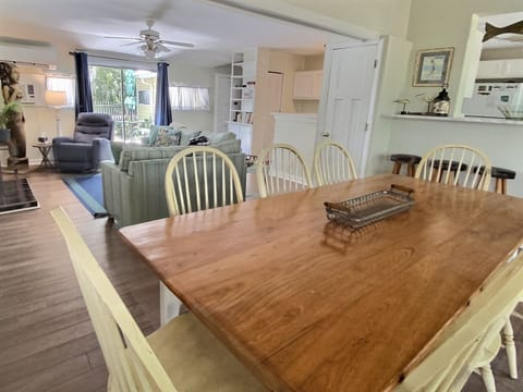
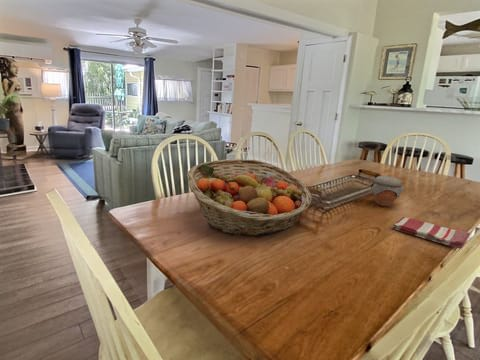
+ dish towel [391,216,470,250]
+ jar [369,175,405,207]
+ fruit basket [186,158,313,237]
